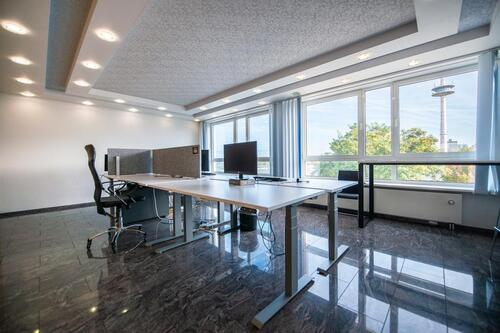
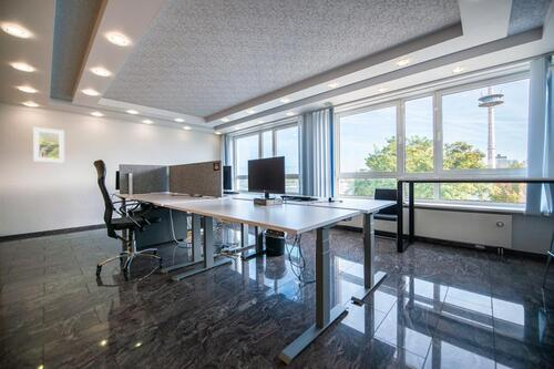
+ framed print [32,126,65,164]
